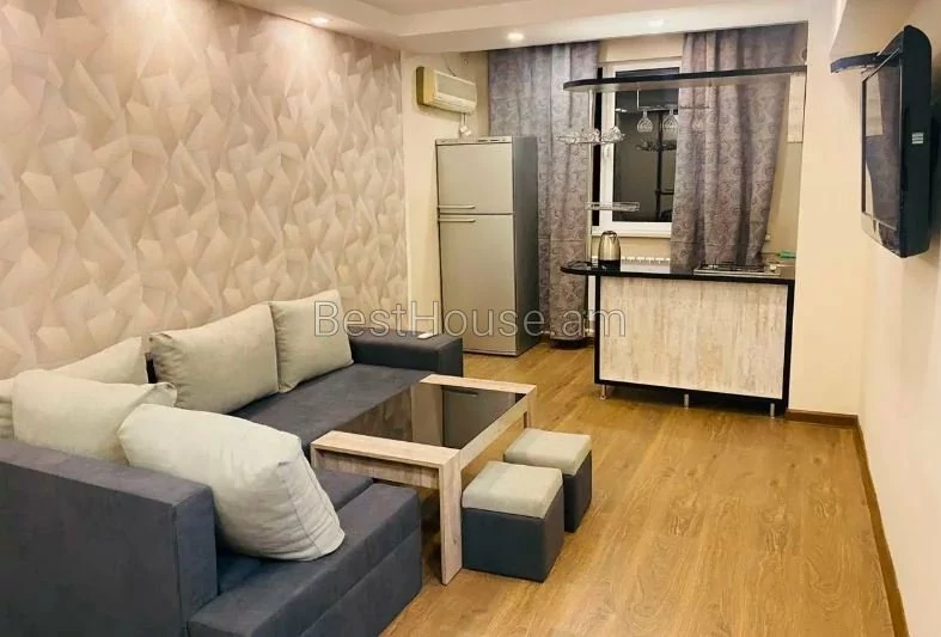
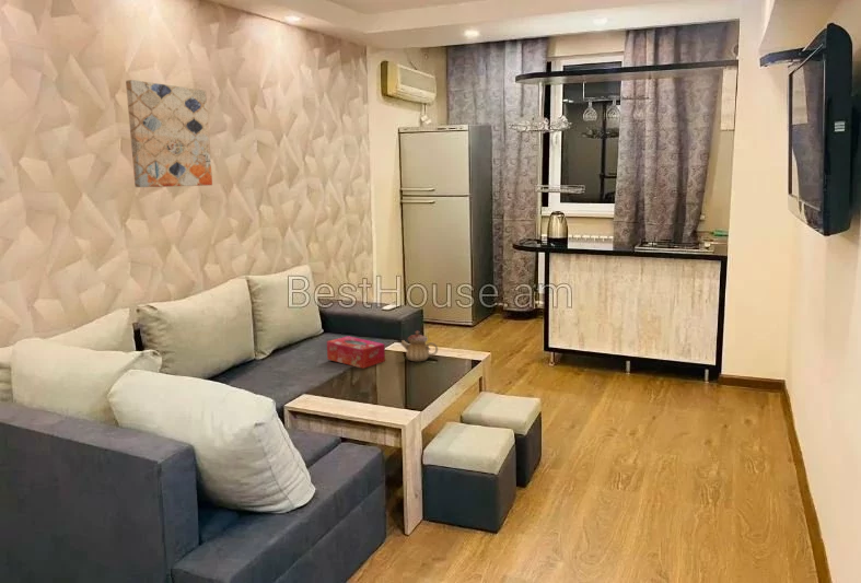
+ tissue box [326,335,386,370]
+ wall art [125,79,213,188]
+ teapot [399,330,439,362]
